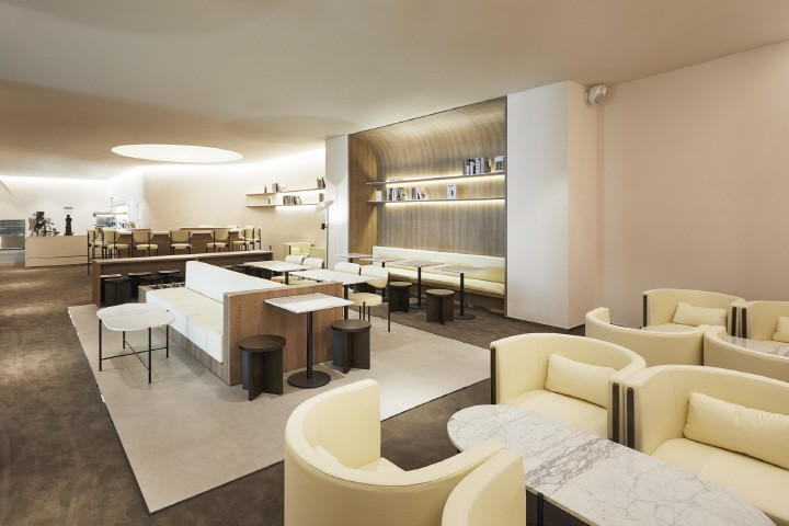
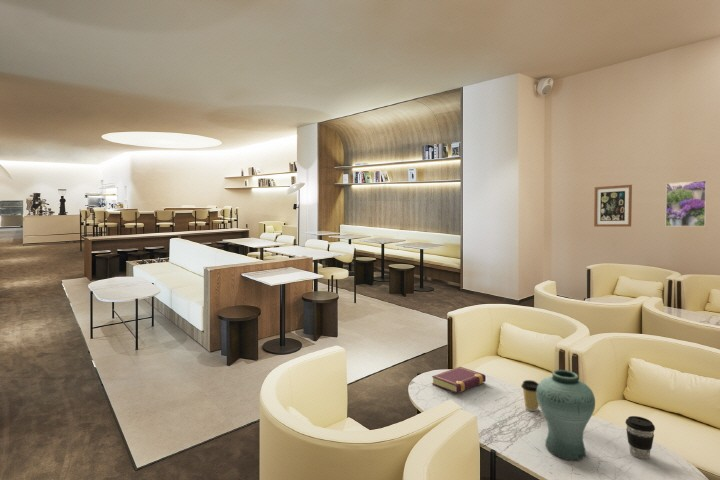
+ coffee cup [520,379,539,412]
+ vase [537,369,596,461]
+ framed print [665,180,708,227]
+ wall art [593,184,633,228]
+ book [431,366,487,394]
+ coffee cup [625,415,656,460]
